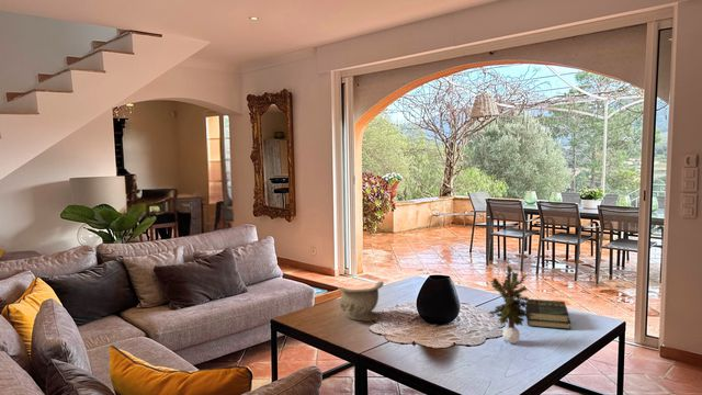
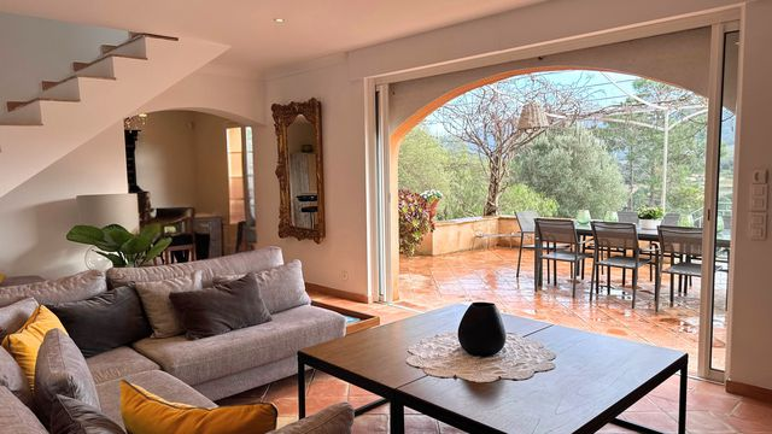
- book [524,298,573,330]
- potted plant [488,264,536,345]
- decorative bowl [337,280,385,323]
